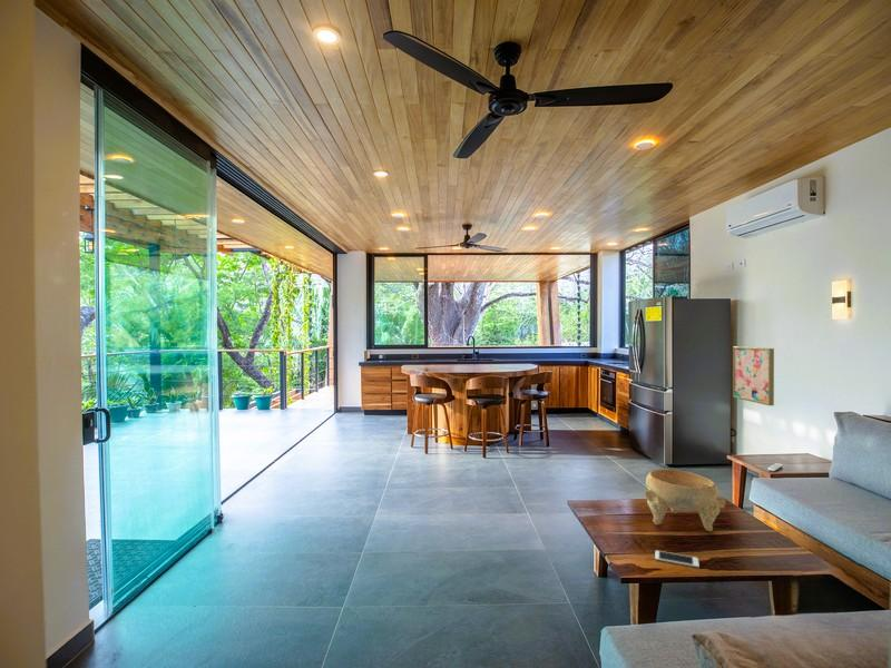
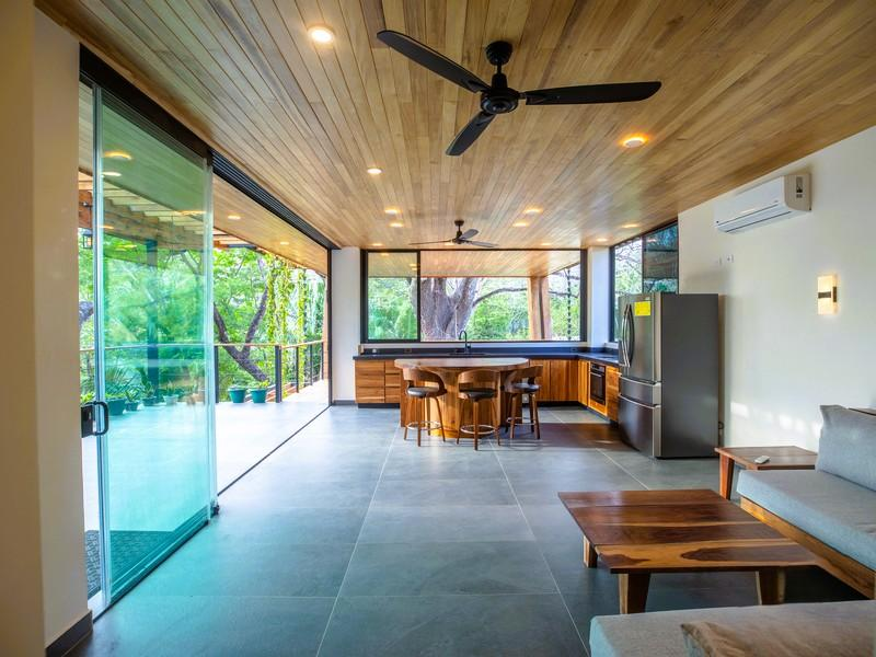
- wall art [732,345,775,406]
- cell phone [654,549,701,569]
- decorative bowl [643,468,727,532]
